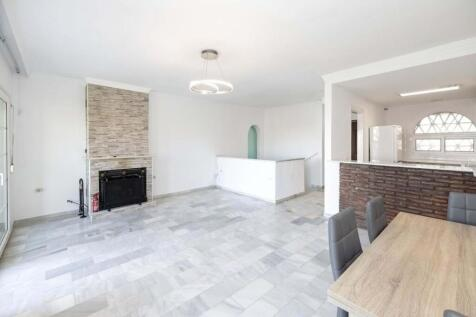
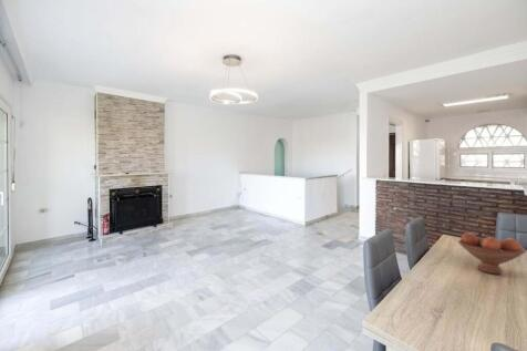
+ fruit bowl [457,231,527,276]
